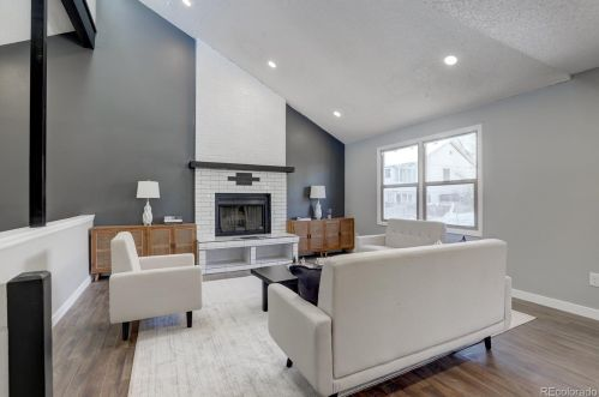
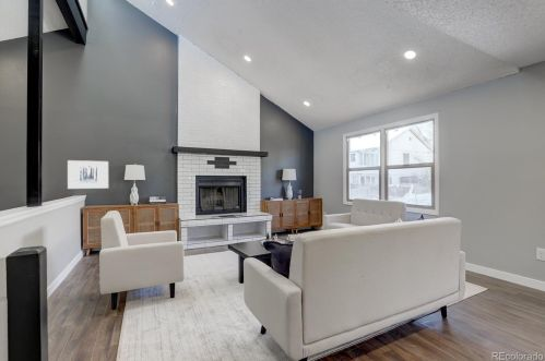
+ wall art [67,159,109,190]
